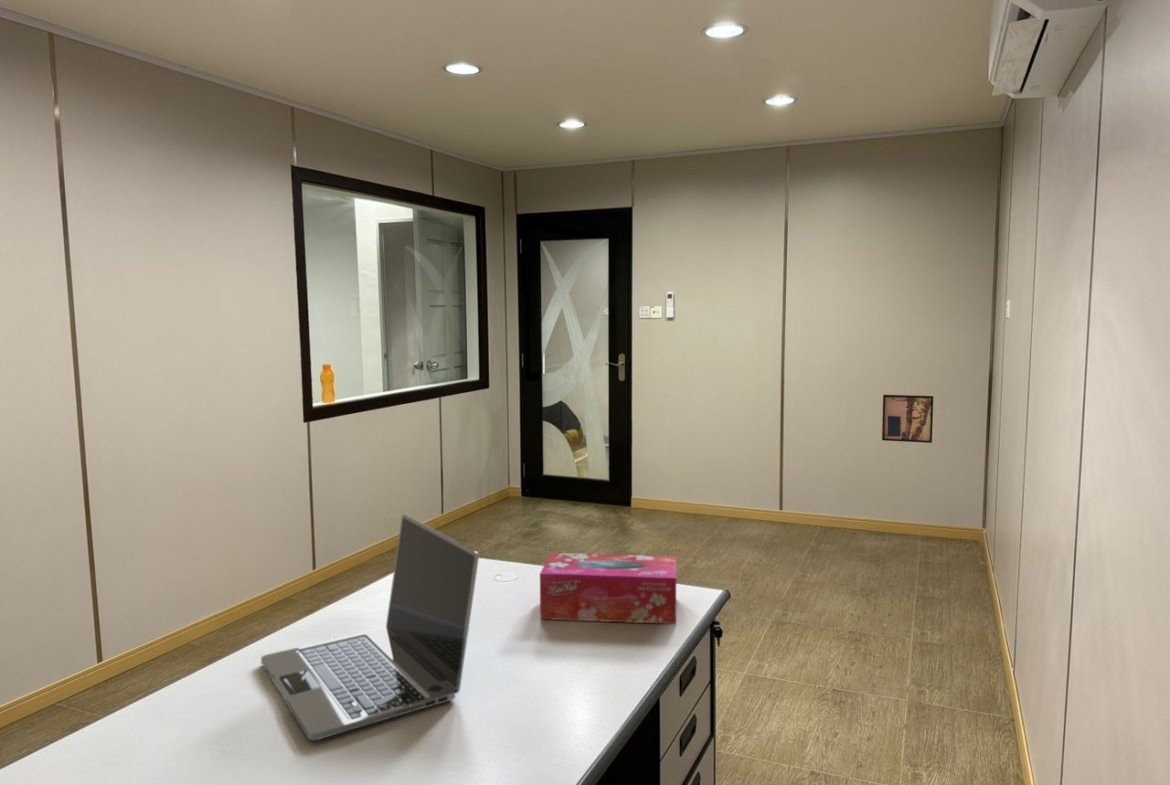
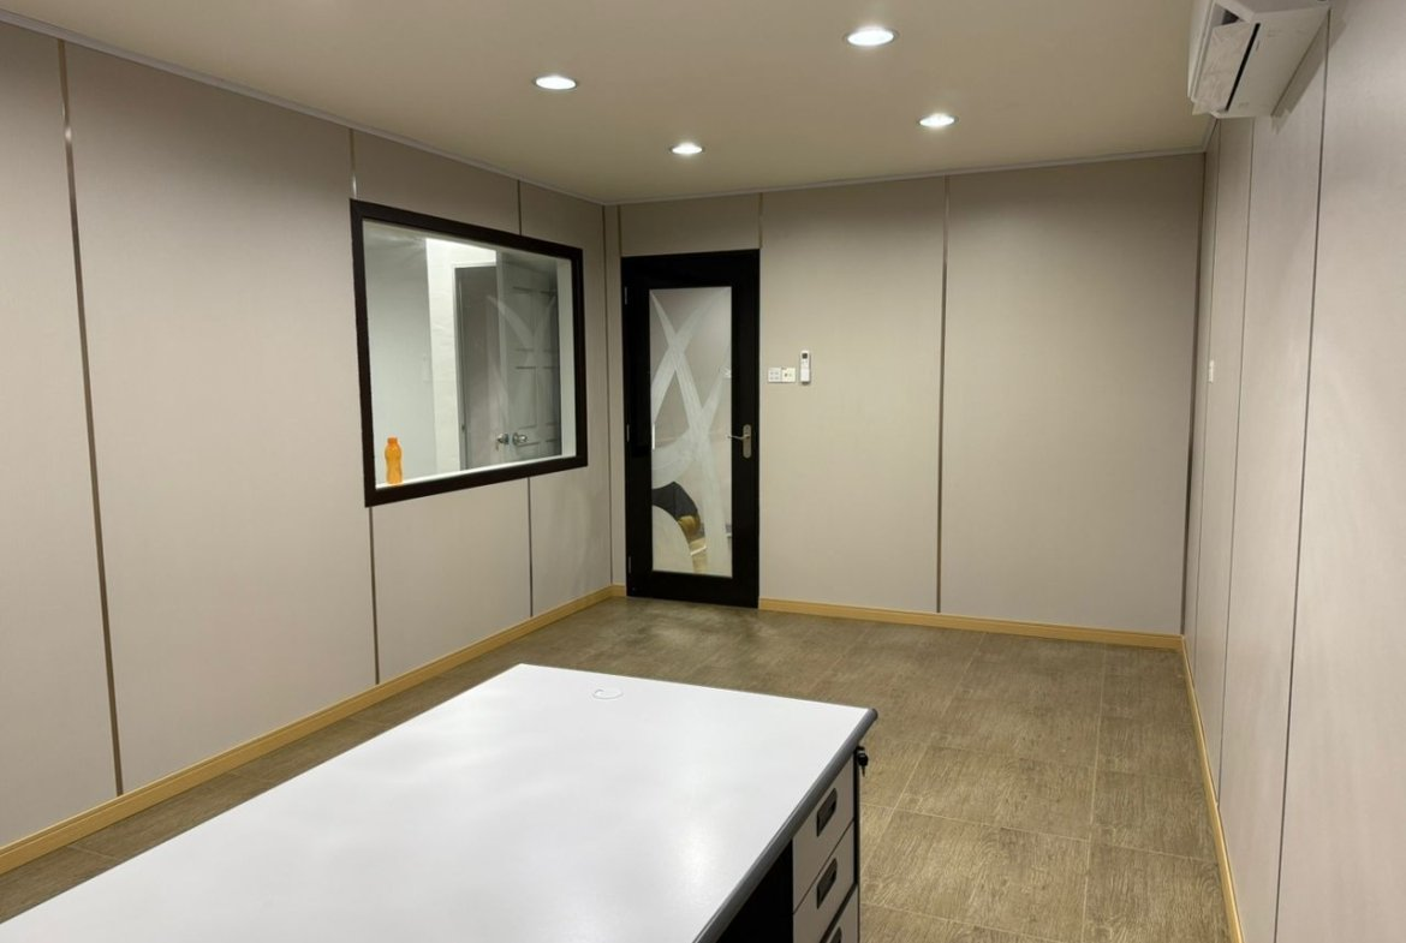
- wall art [881,394,934,444]
- laptop [260,513,480,742]
- tissue box [539,552,677,625]
